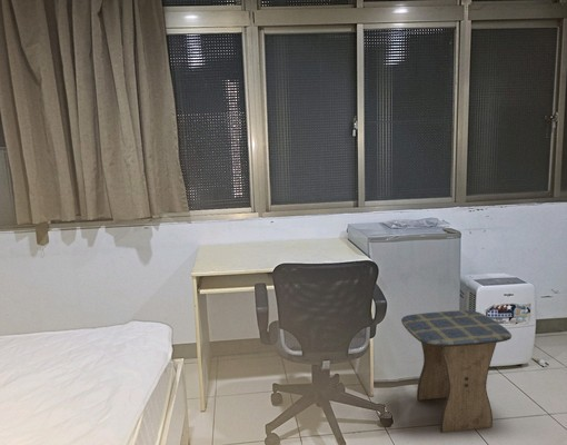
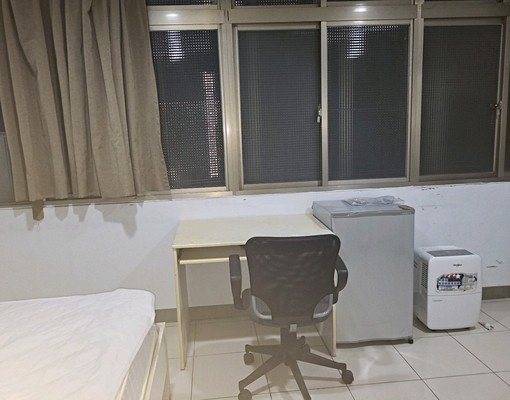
- stool [400,309,513,434]
